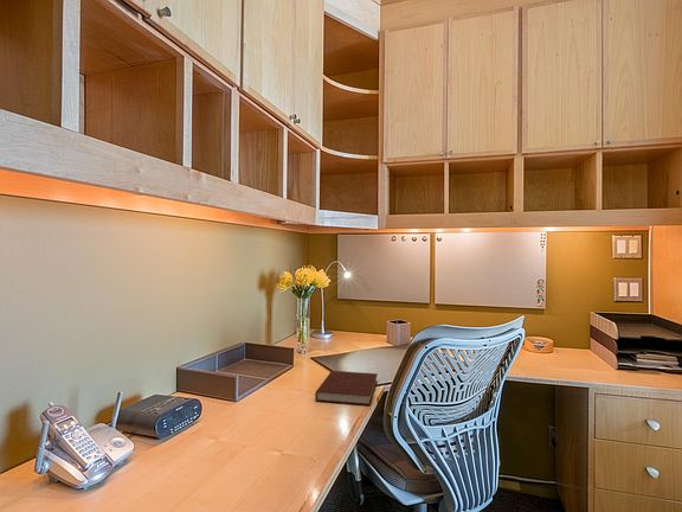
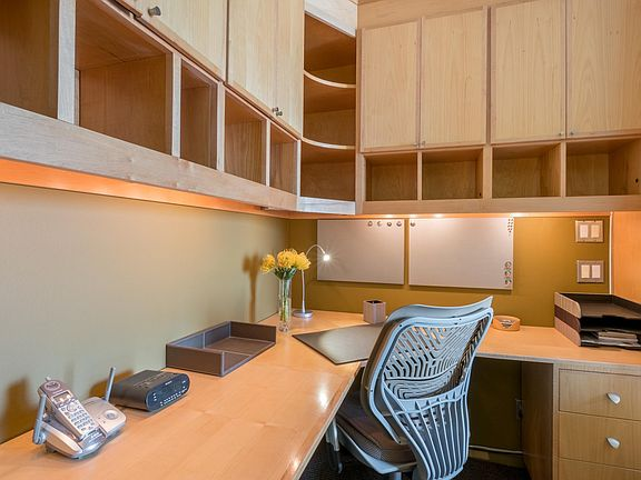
- notebook [314,370,379,407]
